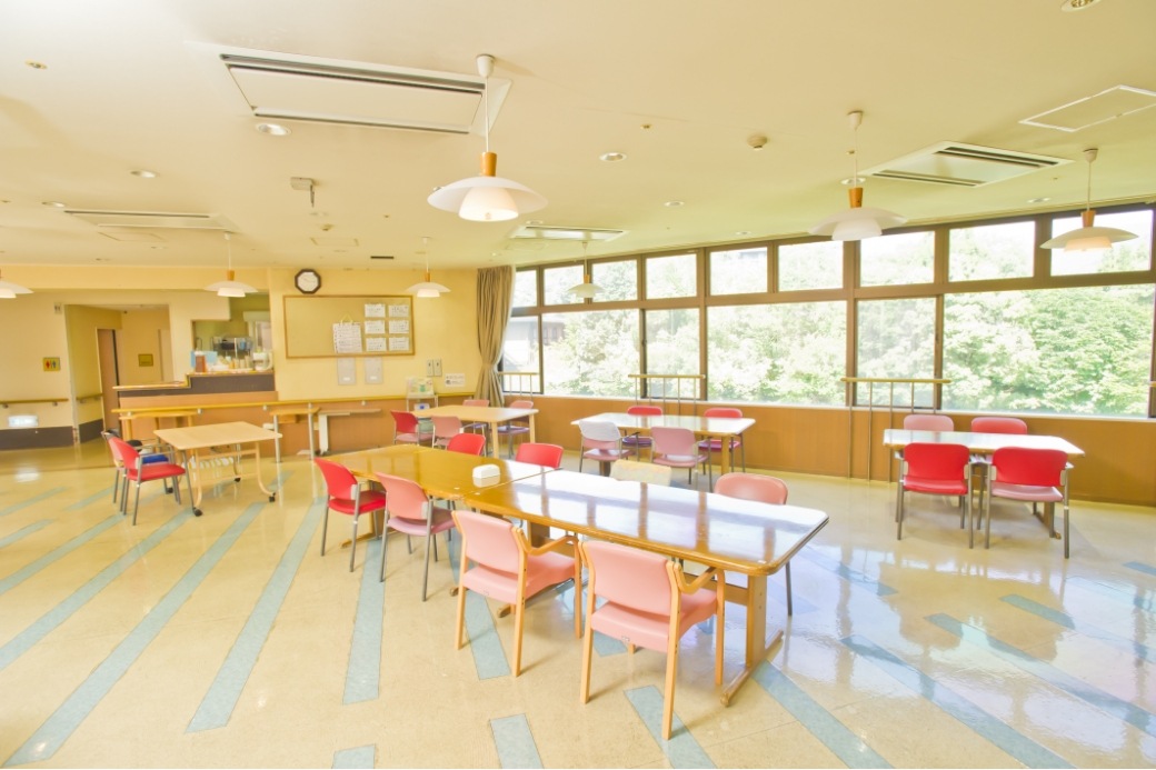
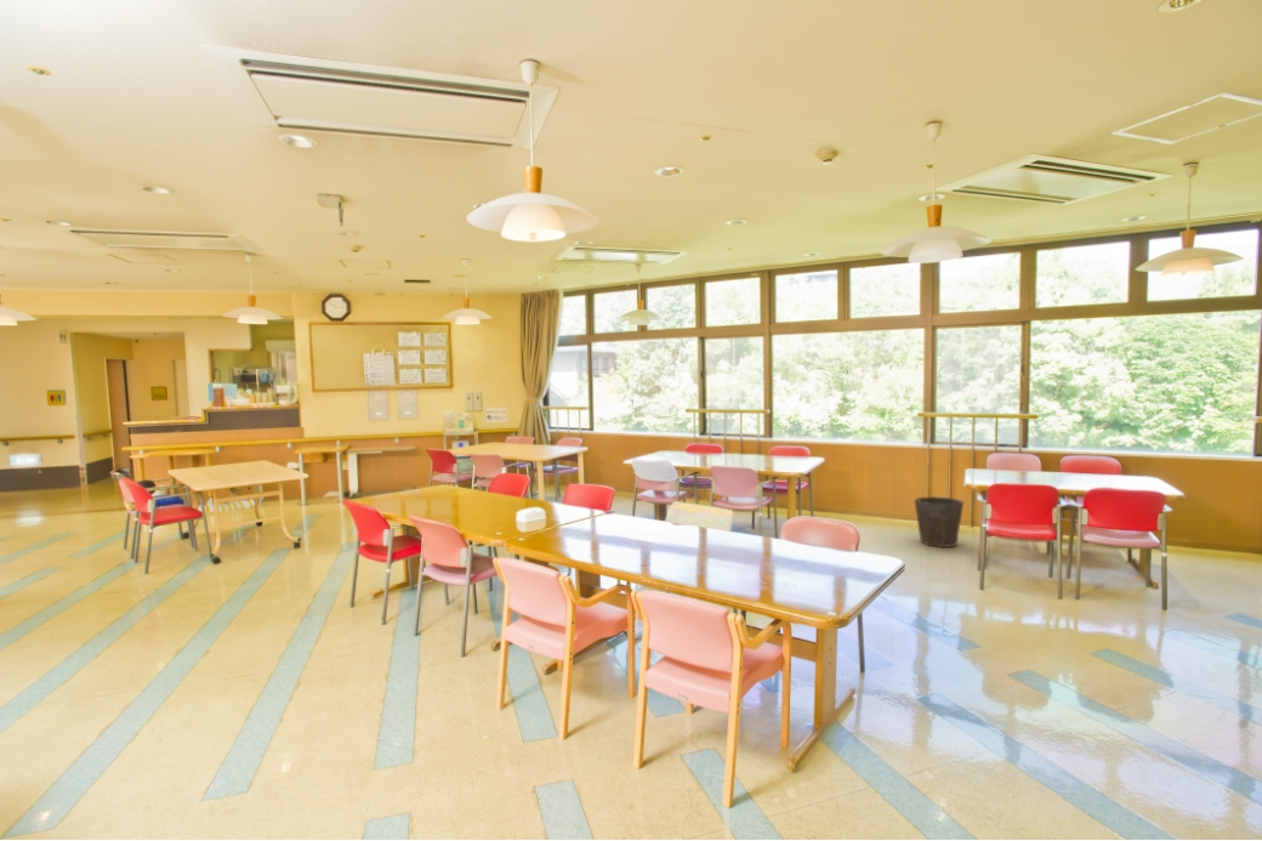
+ waste bin [914,495,965,549]
